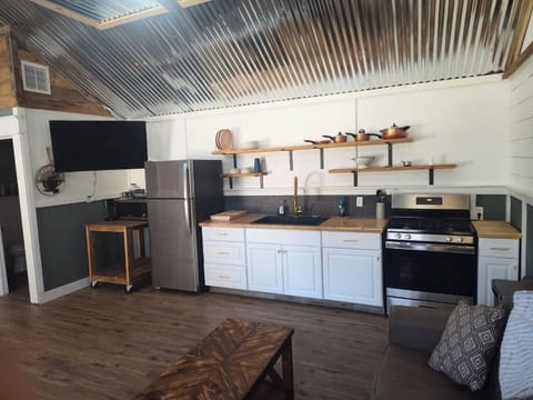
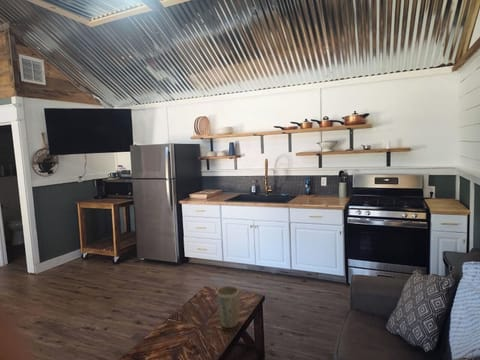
+ plant pot [215,285,241,329]
